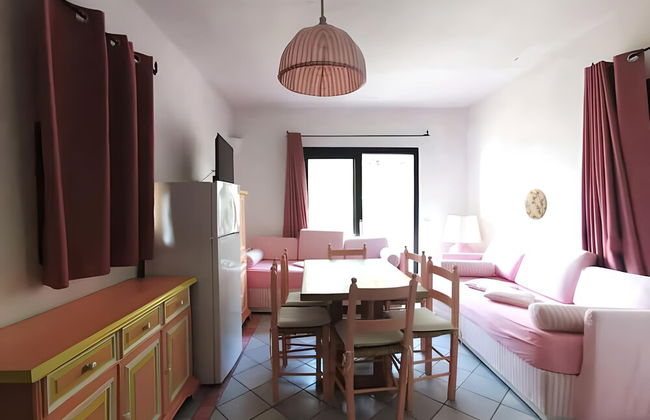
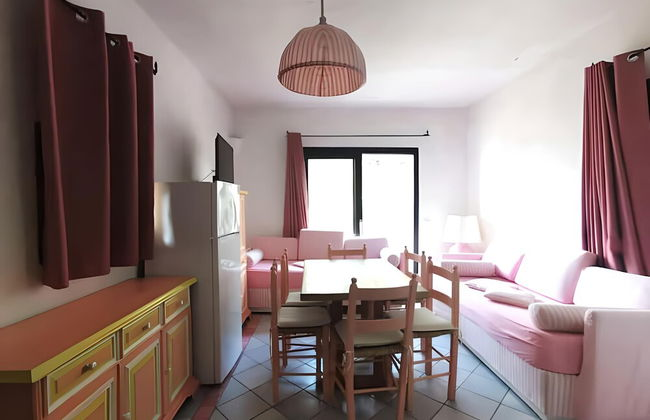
- decorative plate [524,188,548,221]
